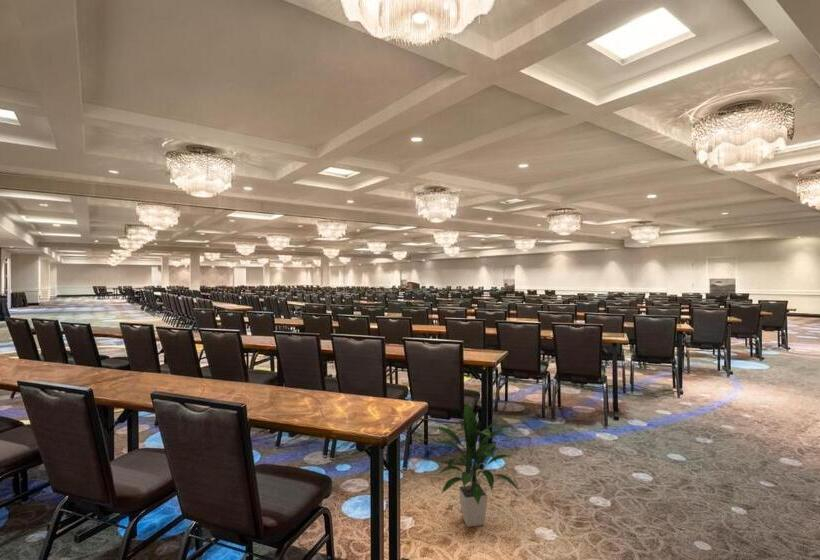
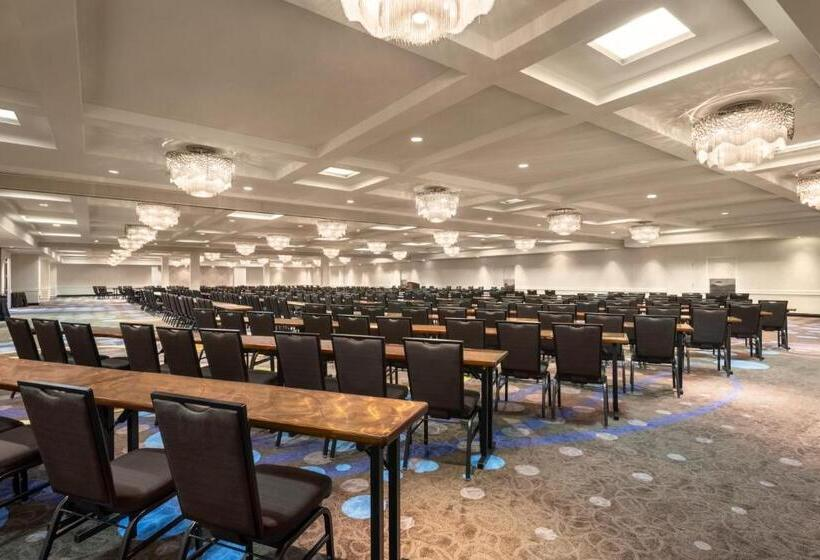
- indoor plant [431,401,522,528]
